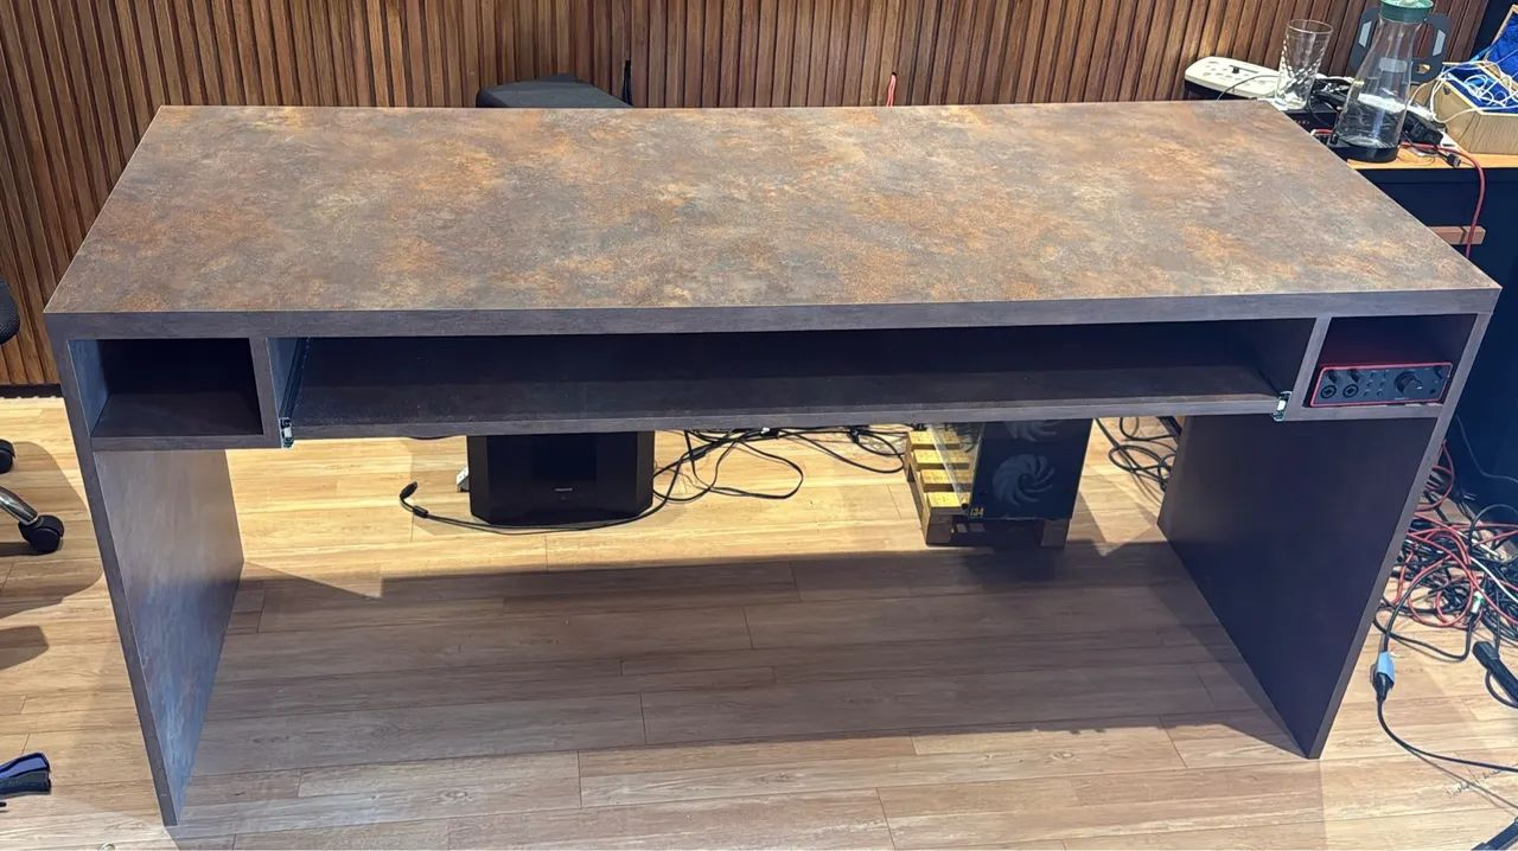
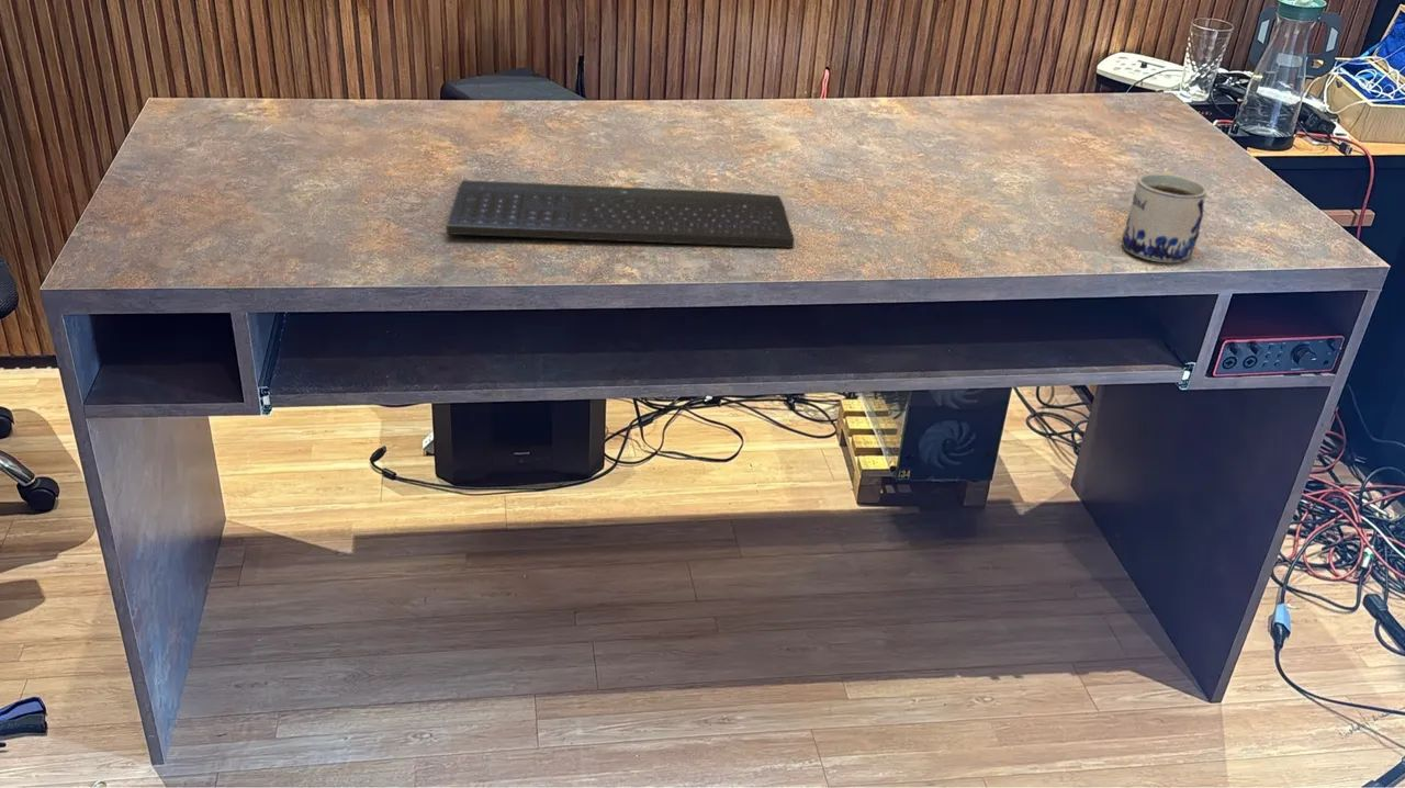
+ mug [1121,170,1209,263]
+ computer keyboard [446,179,796,249]
